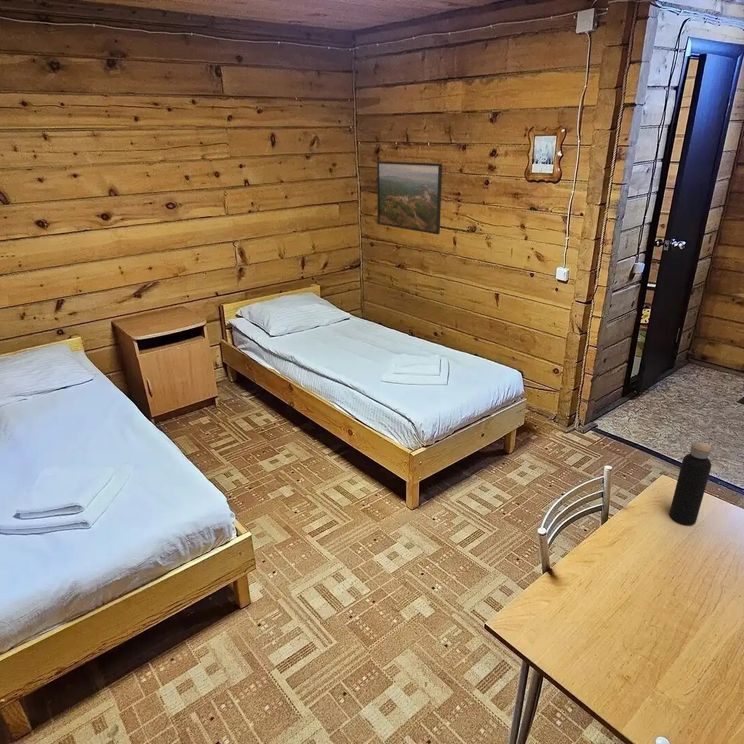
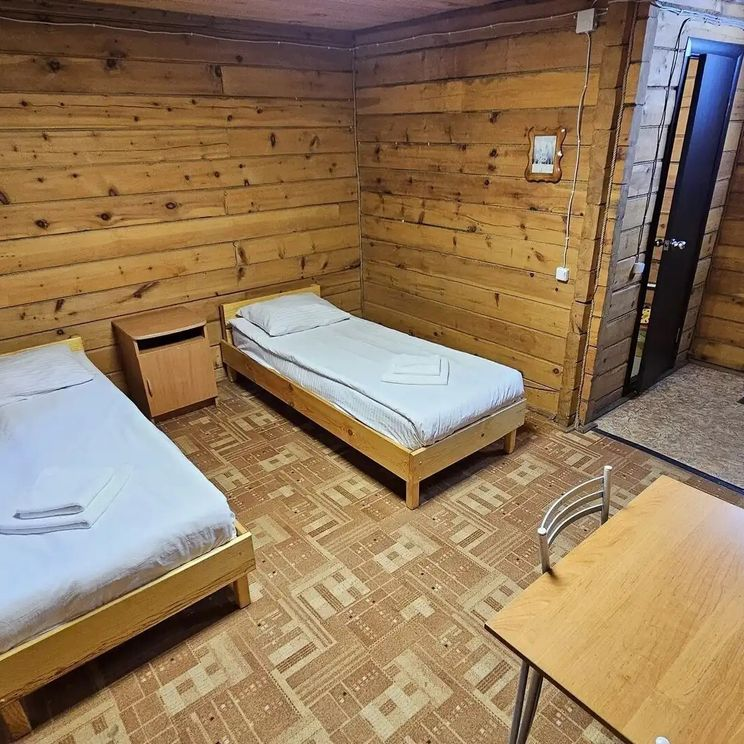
- water bottle [668,437,712,526]
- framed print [376,160,443,235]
